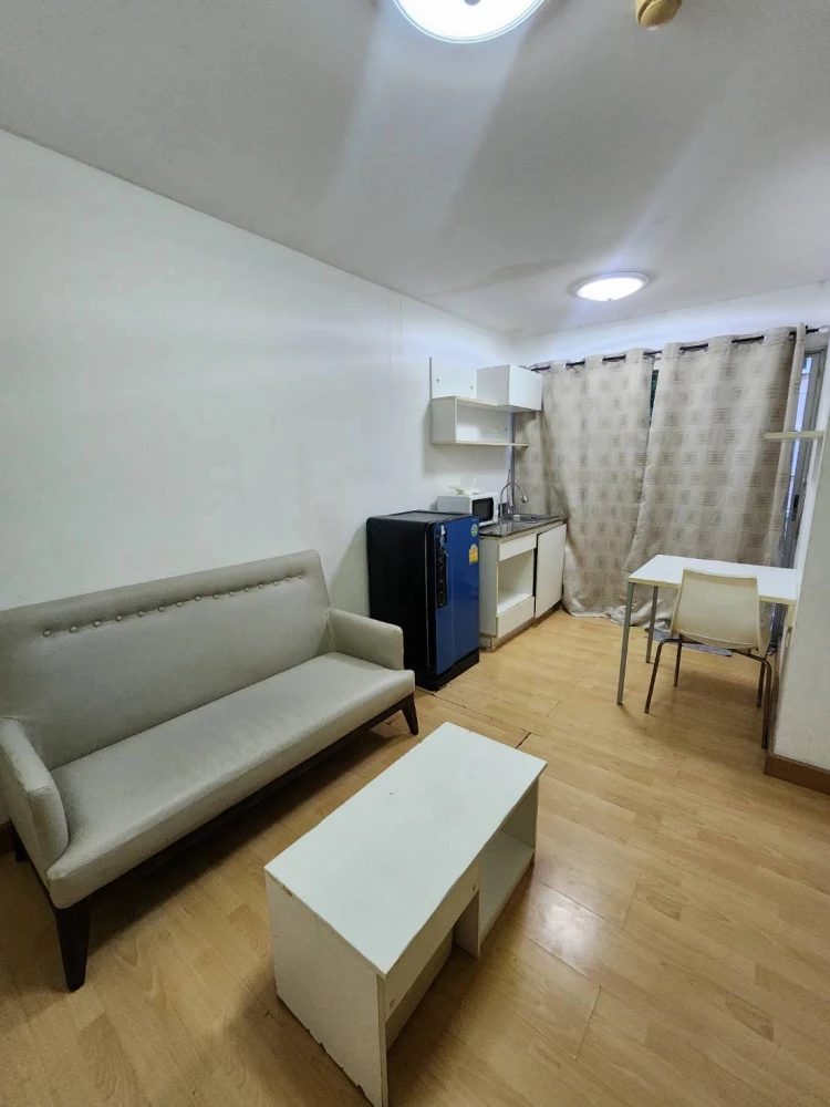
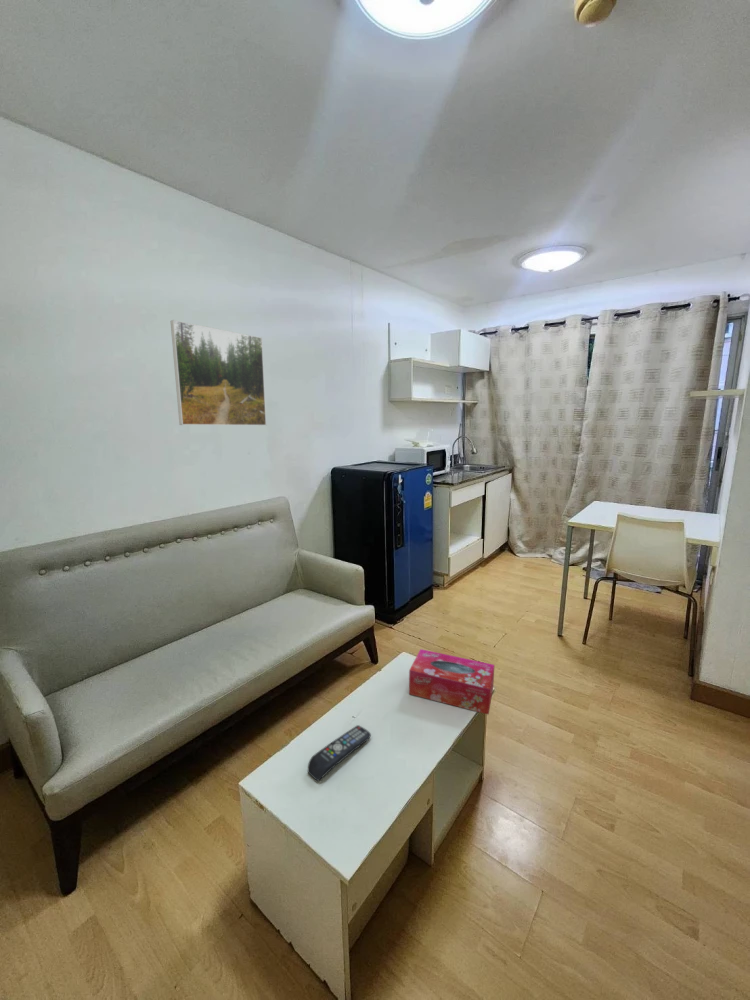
+ remote control [307,724,372,782]
+ tissue box [408,648,496,716]
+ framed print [170,319,267,427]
